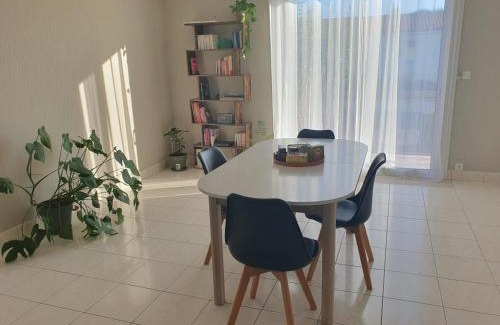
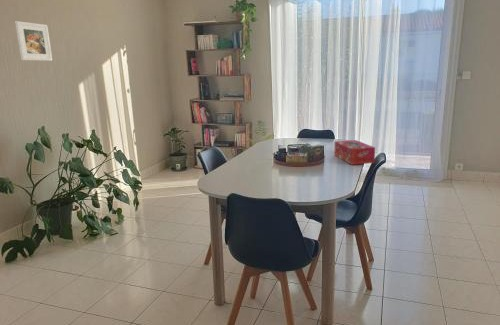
+ tissue box [334,139,376,166]
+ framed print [14,20,53,62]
